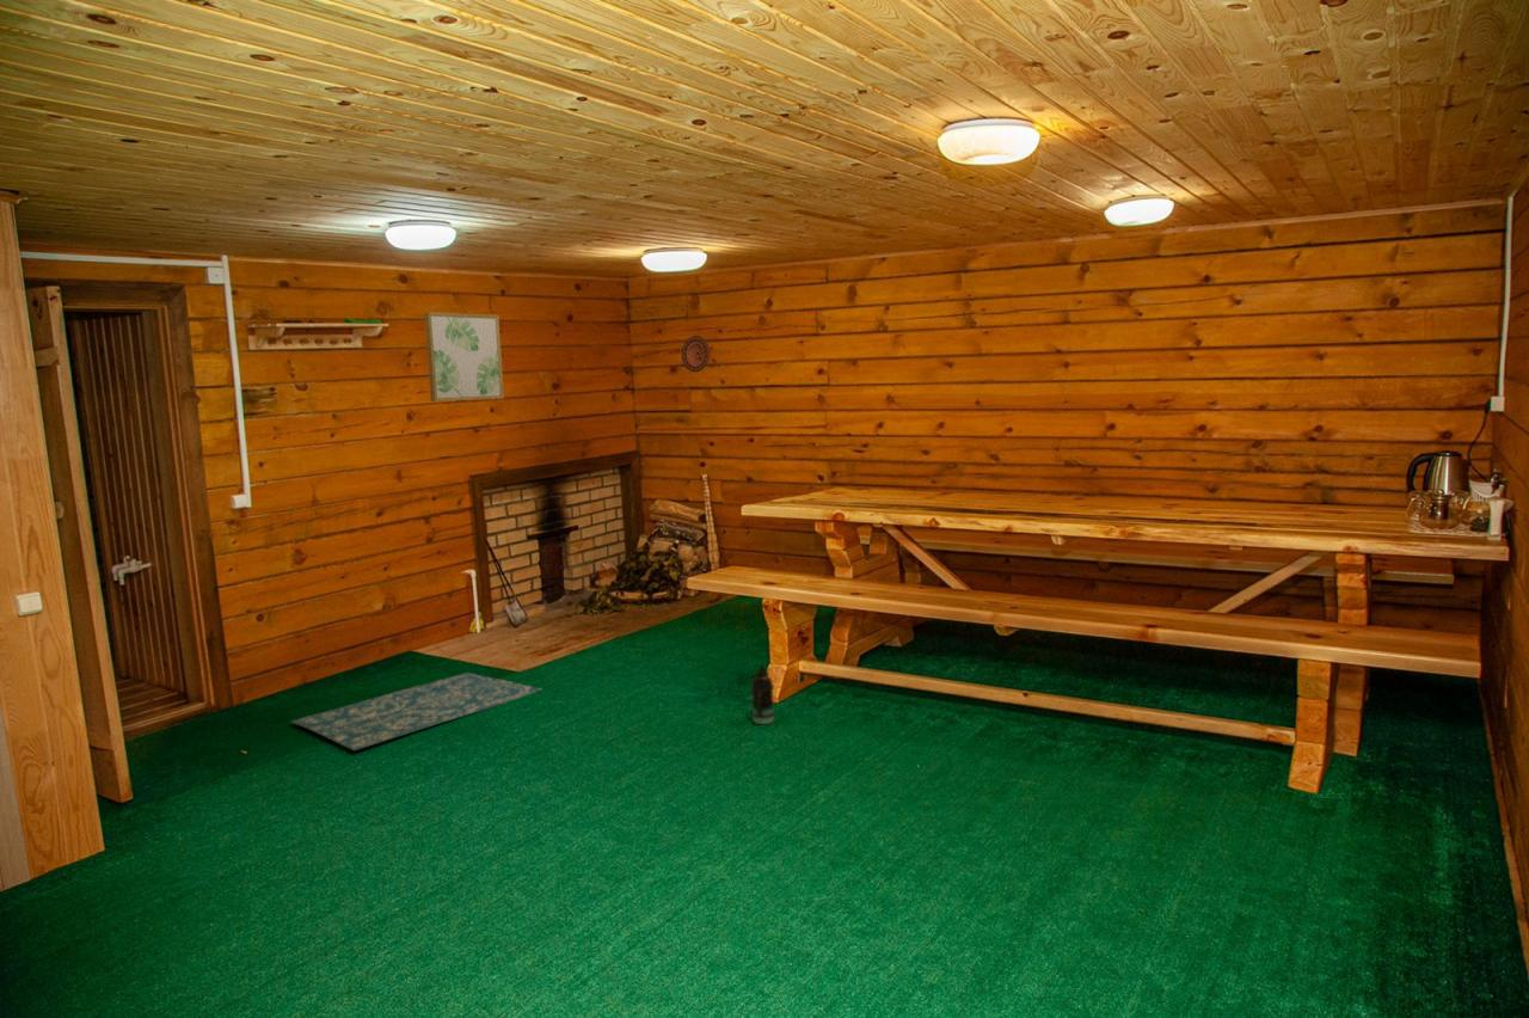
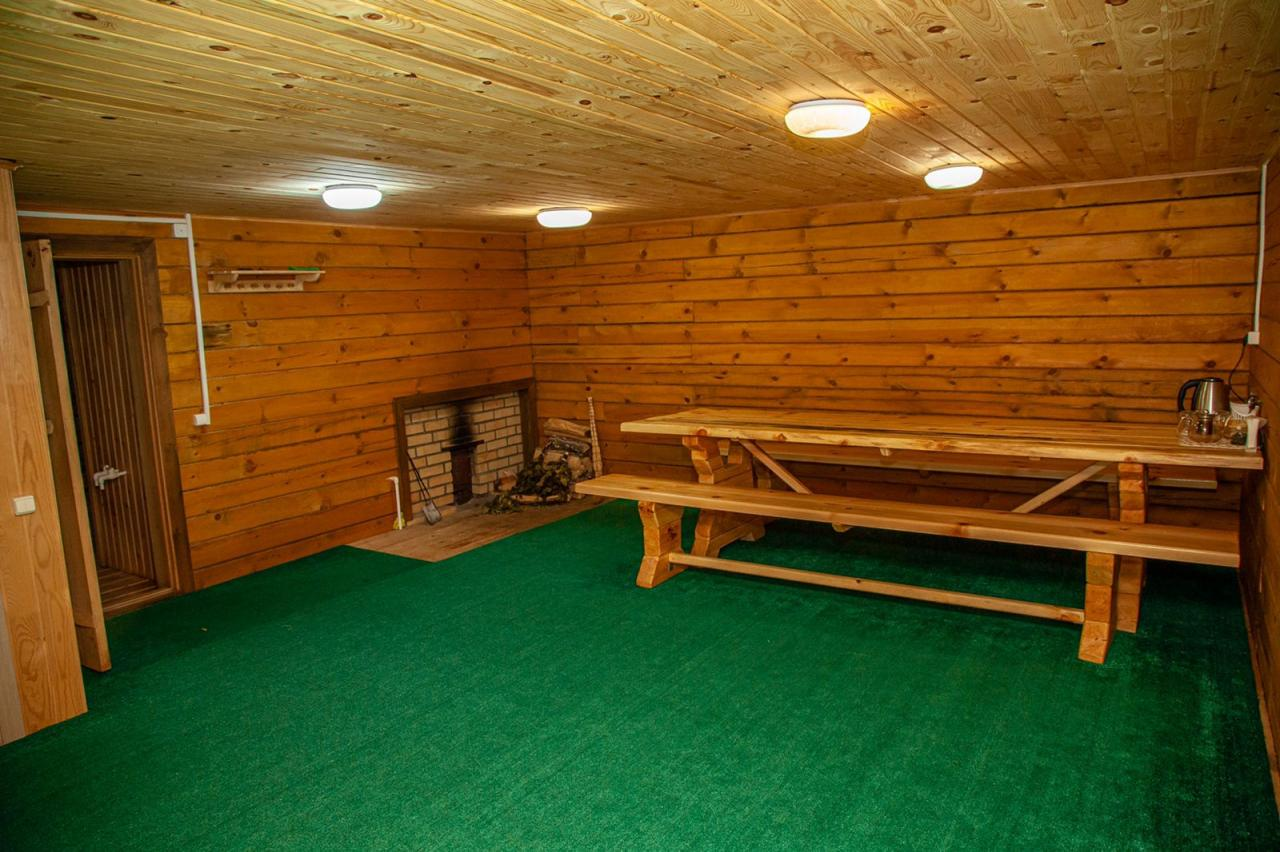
- rug [290,671,544,752]
- bottle [750,663,776,725]
- wall art [423,311,505,403]
- decorative plate [681,335,711,373]
